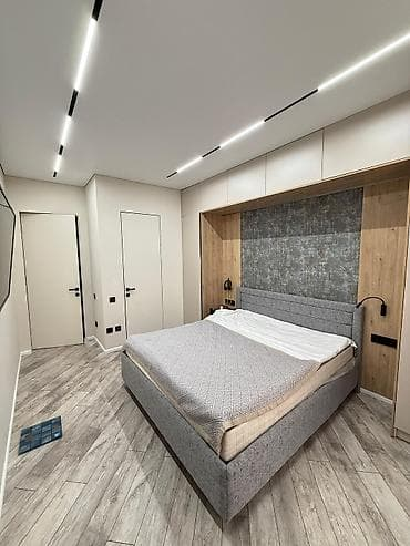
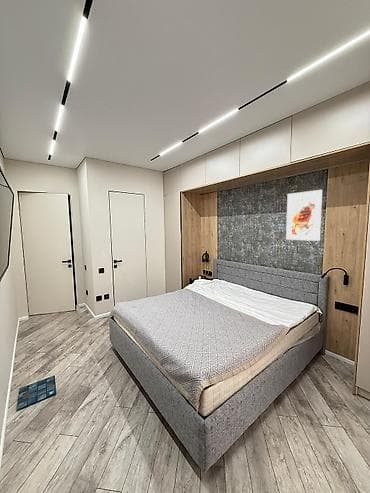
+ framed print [285,189,323,242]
